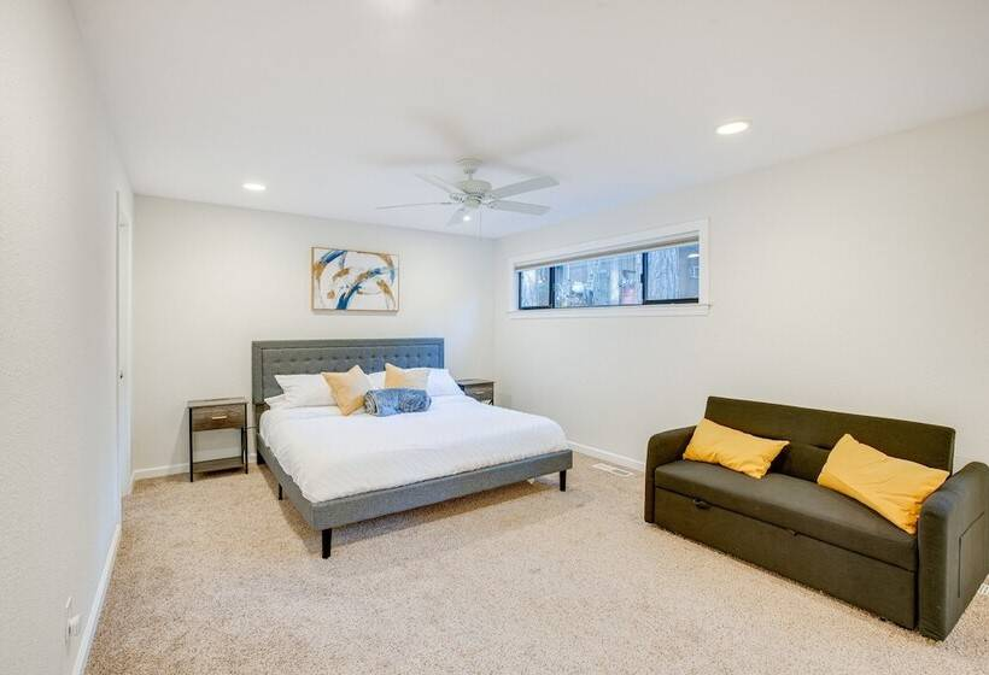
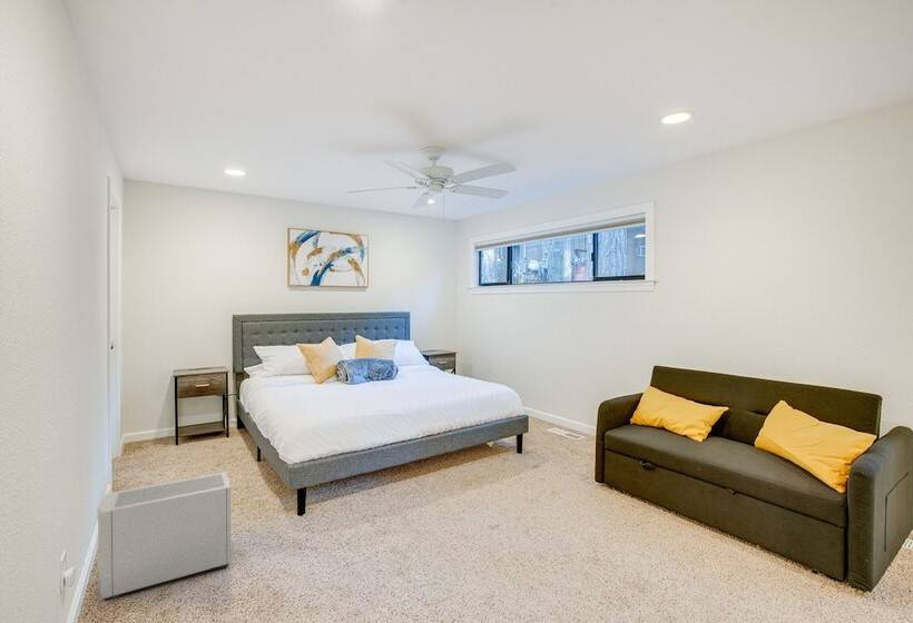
+ air purifier [97,471,233,602]
